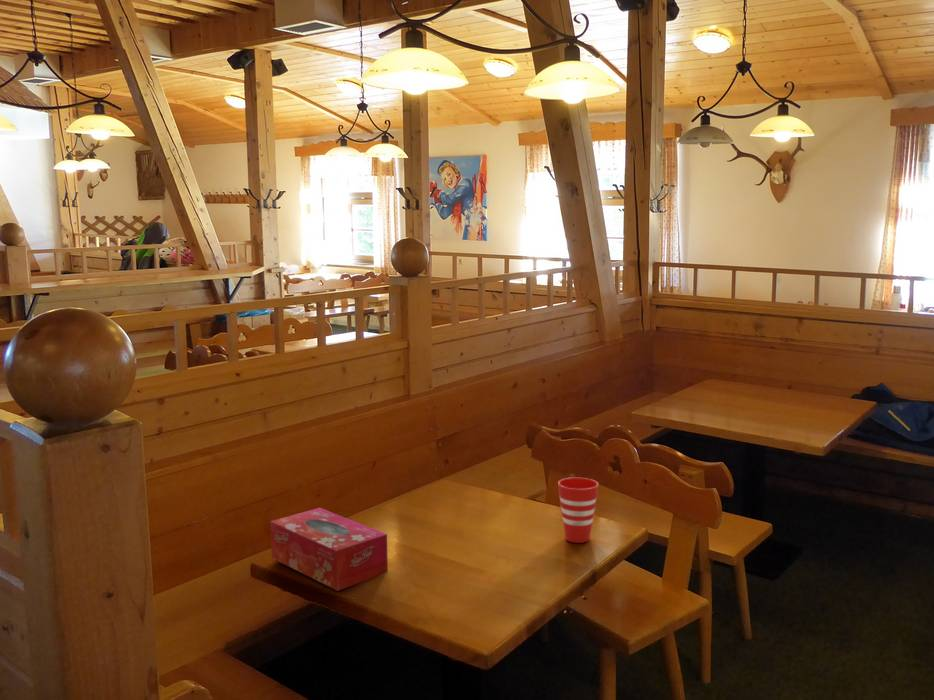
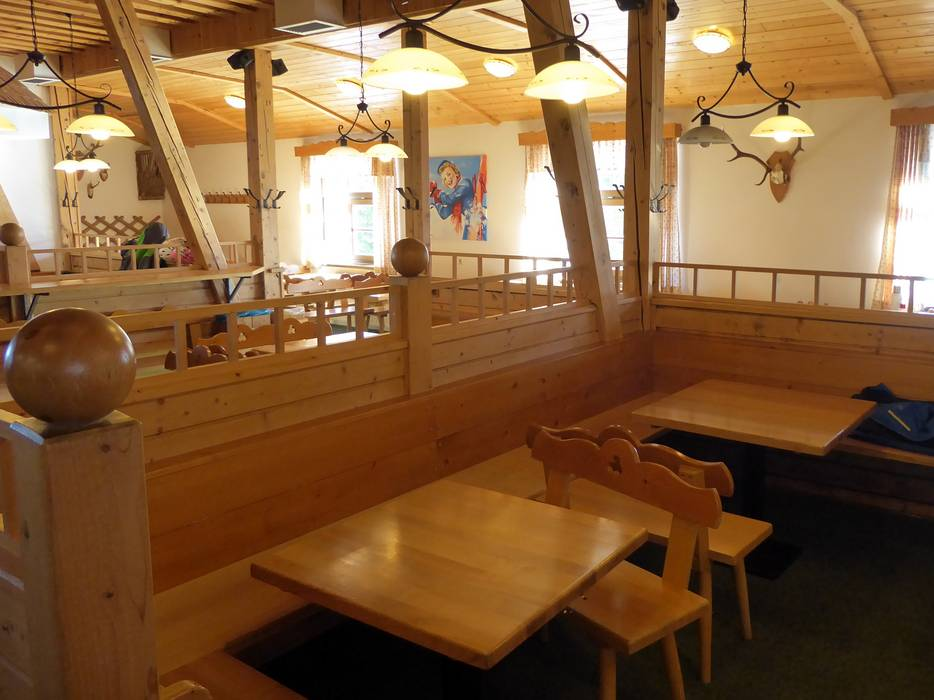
- tissue box [270,507,389,592]
- cup [557,477,599,544]
